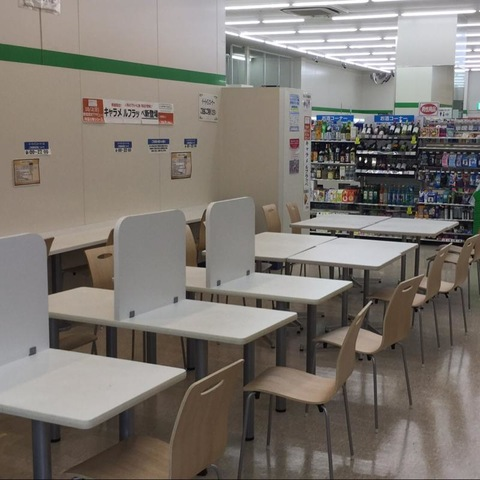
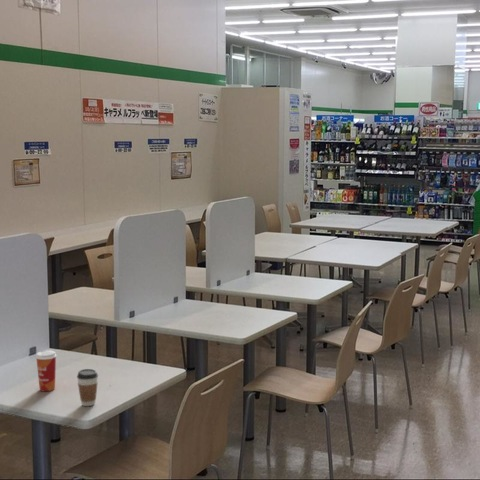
+ coffee cup [76,368,99,407]
+ paper cup [35,350,58,392]
